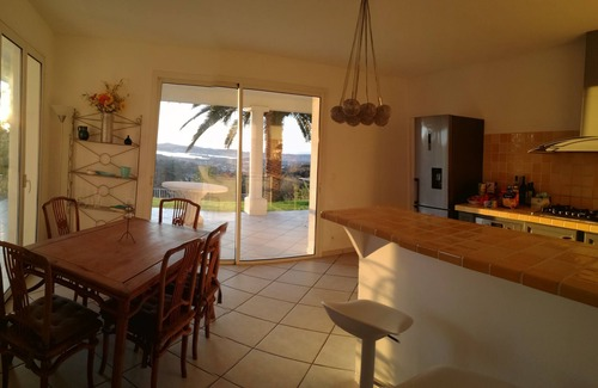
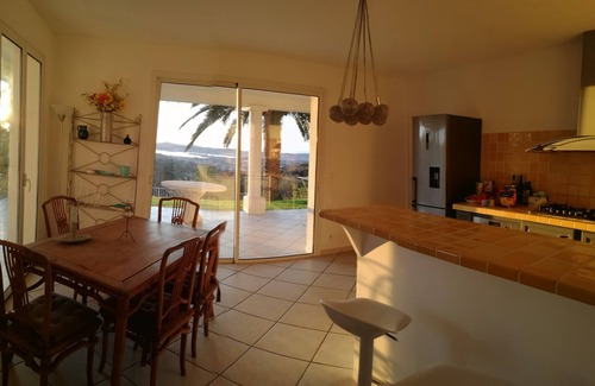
+ candle holder [55,204,99,243]
